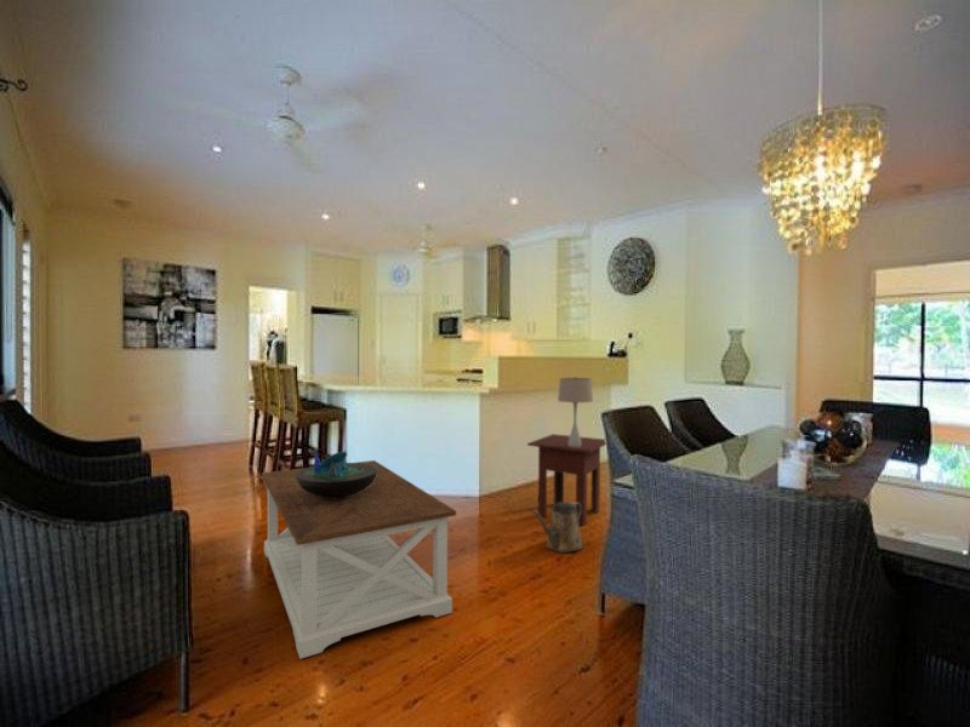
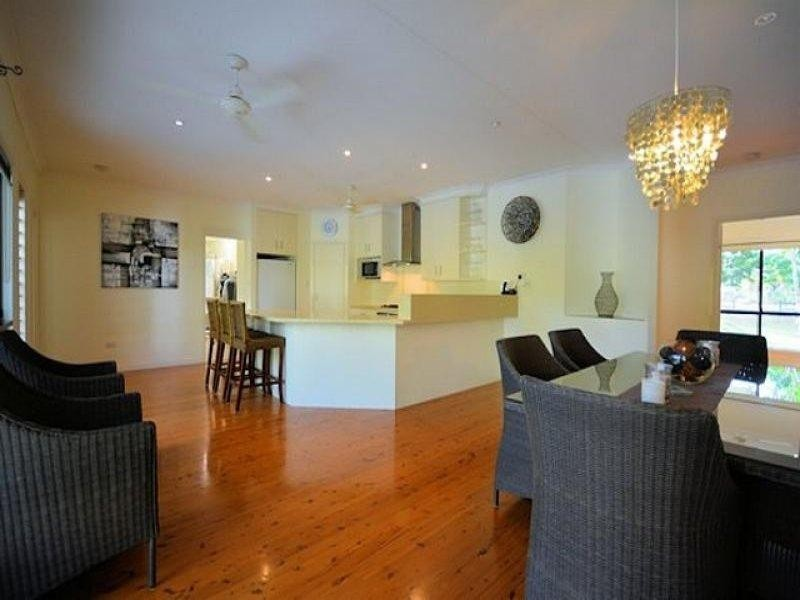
- table lamp [557,376,594,447]
- coffee table [261,459,457,660]
- watering can [531,500,584,554]
- decorative bowl [296,448,377,498]
- side table [526,433,607,527]
